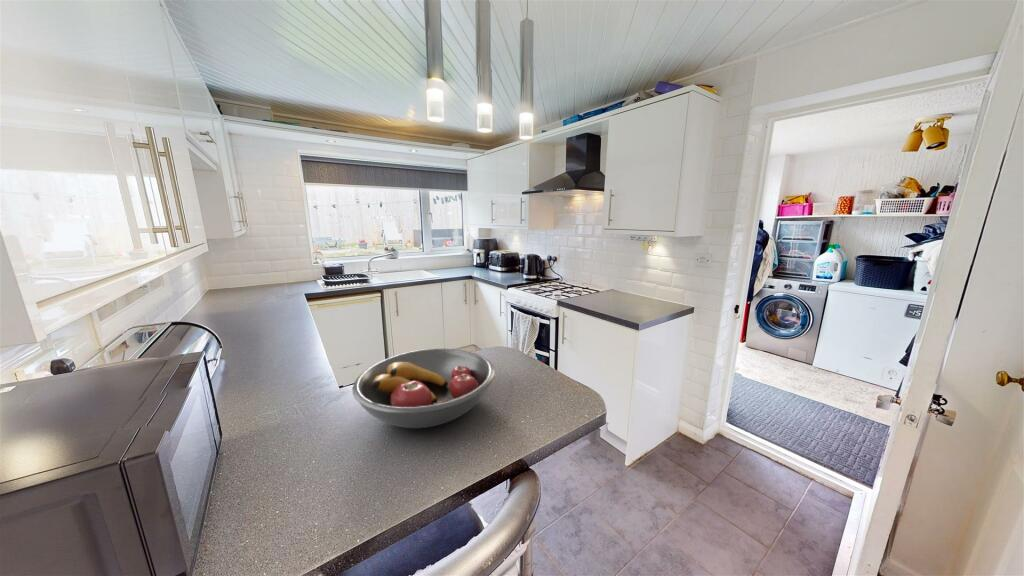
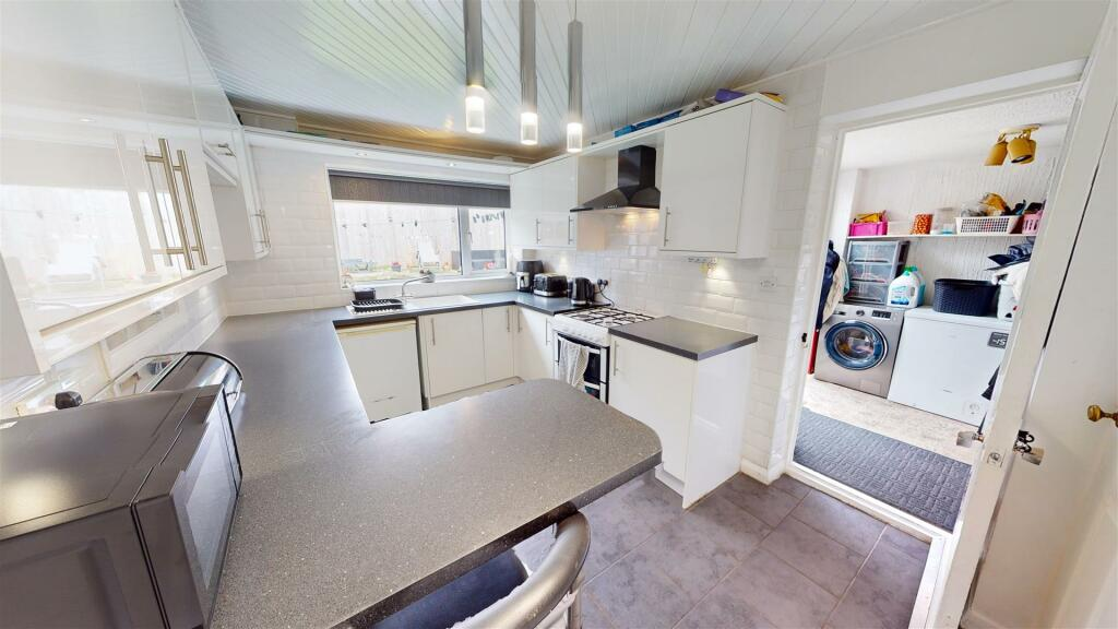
- fruit bowl [351,347,496,429]
